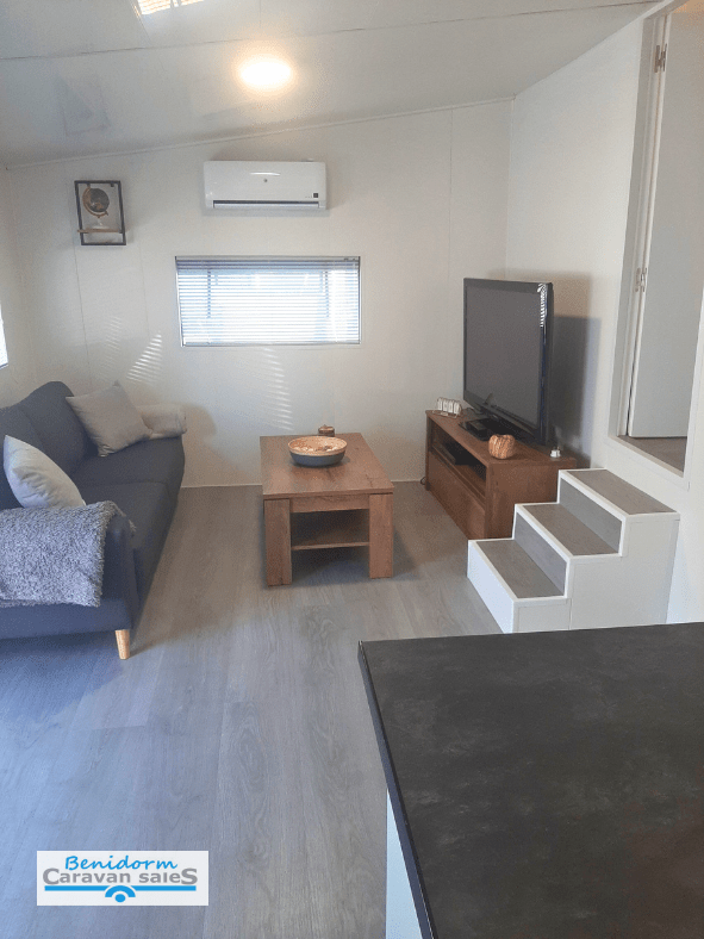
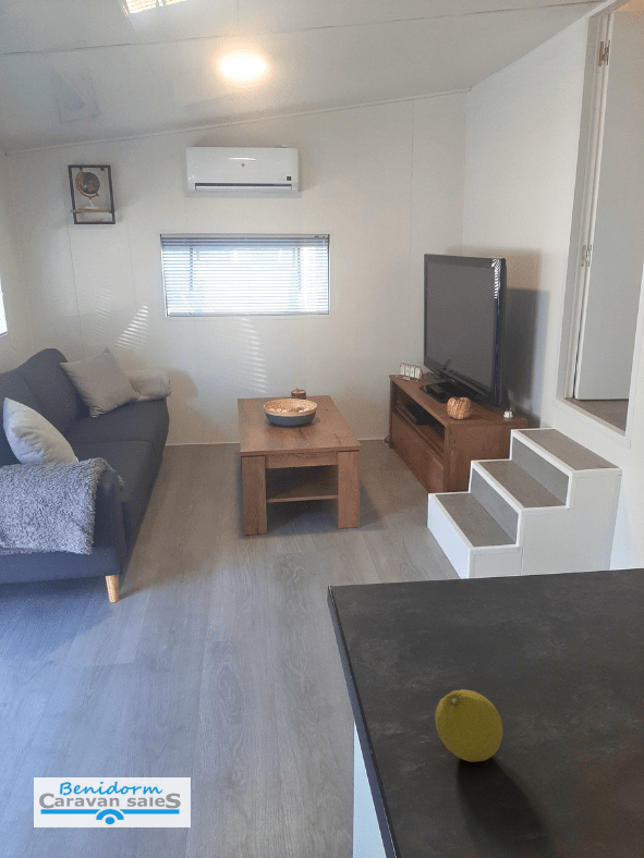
+ fruit [434,688,503,763]
